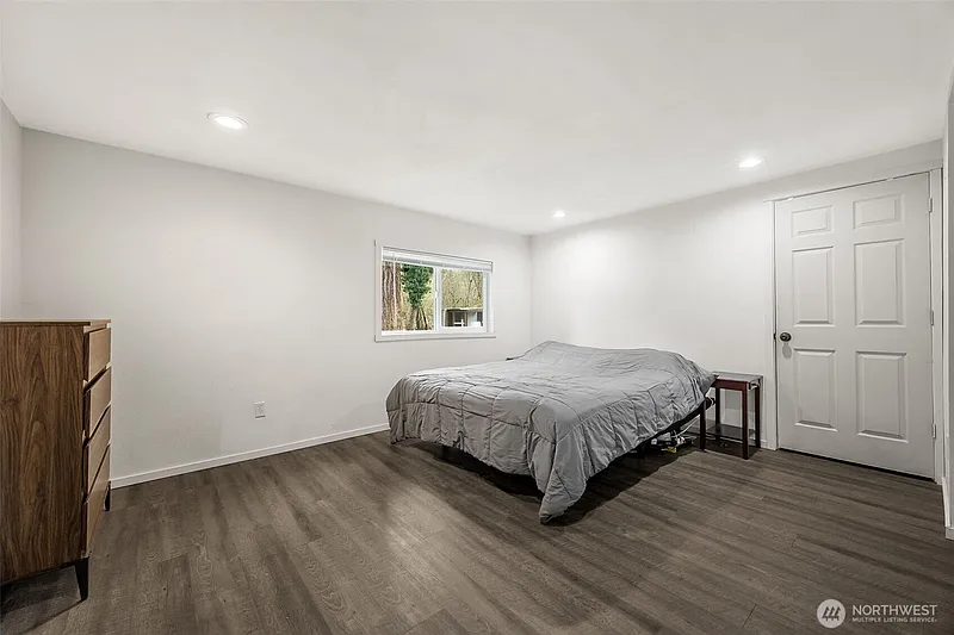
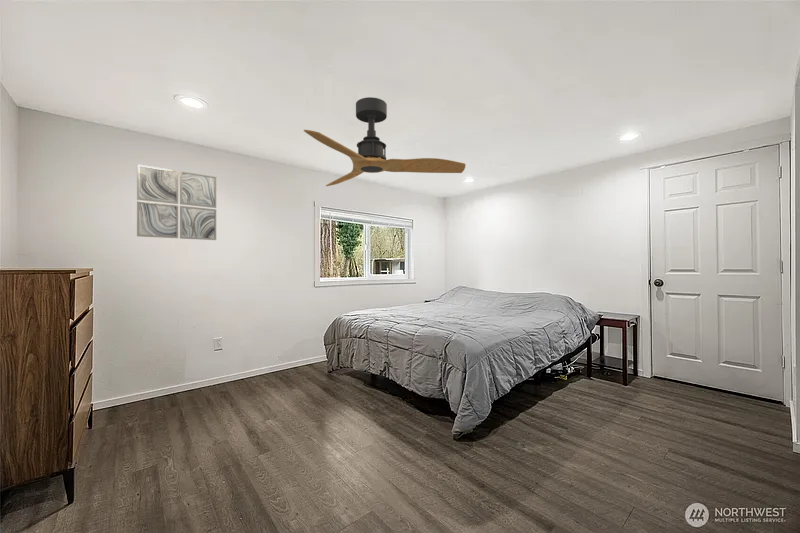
+ wall art [136,163,217,241]
+ ceiling fan [303,96,466,187]
